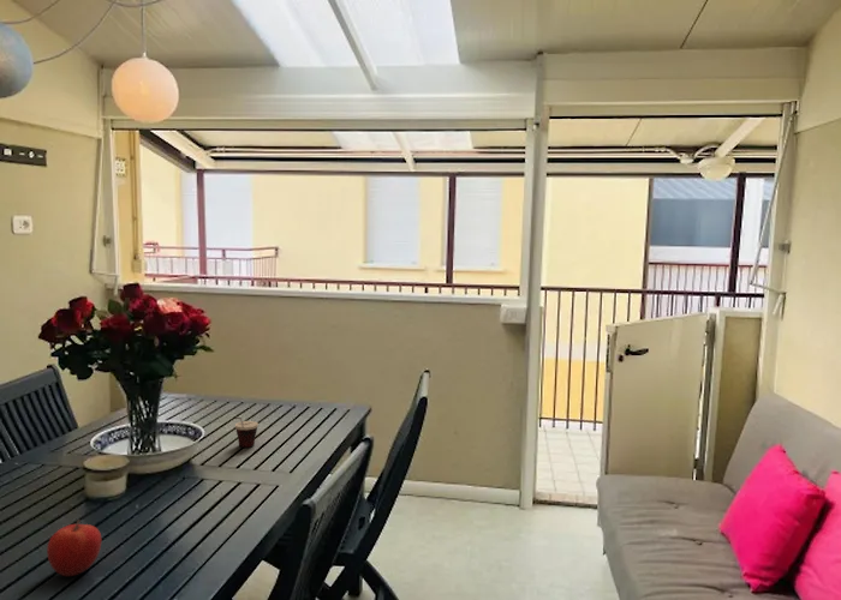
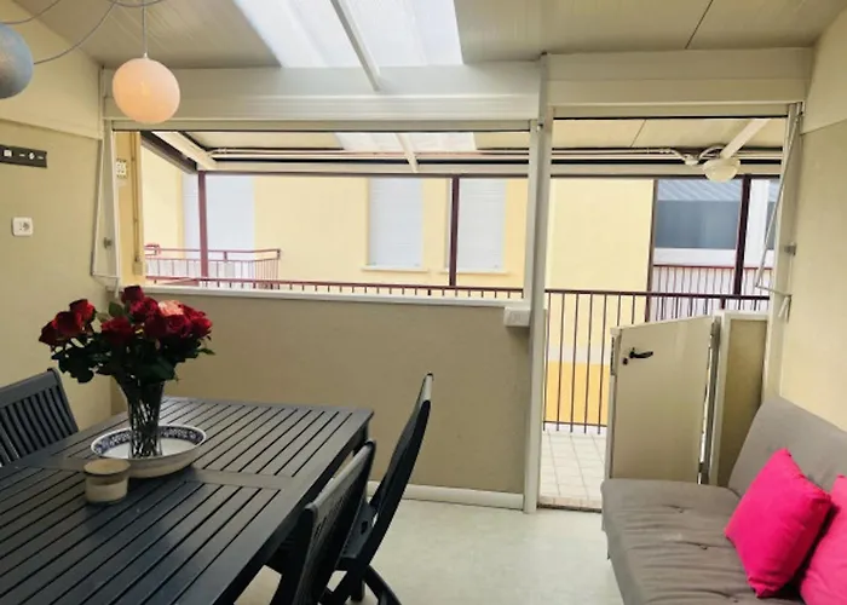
- cup [234,416,260,449]
- fruit [46,518,102,577]
